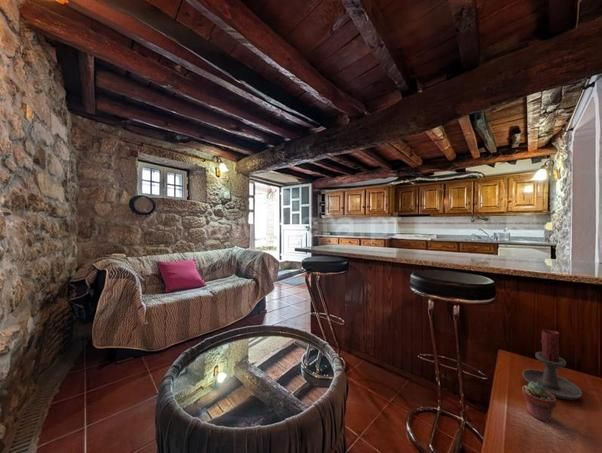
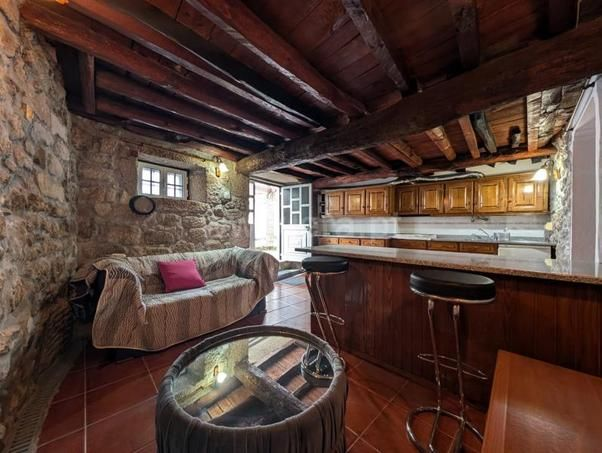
- potted succulent [521,382,557,424]
- candle holder [521,329,583,401]
